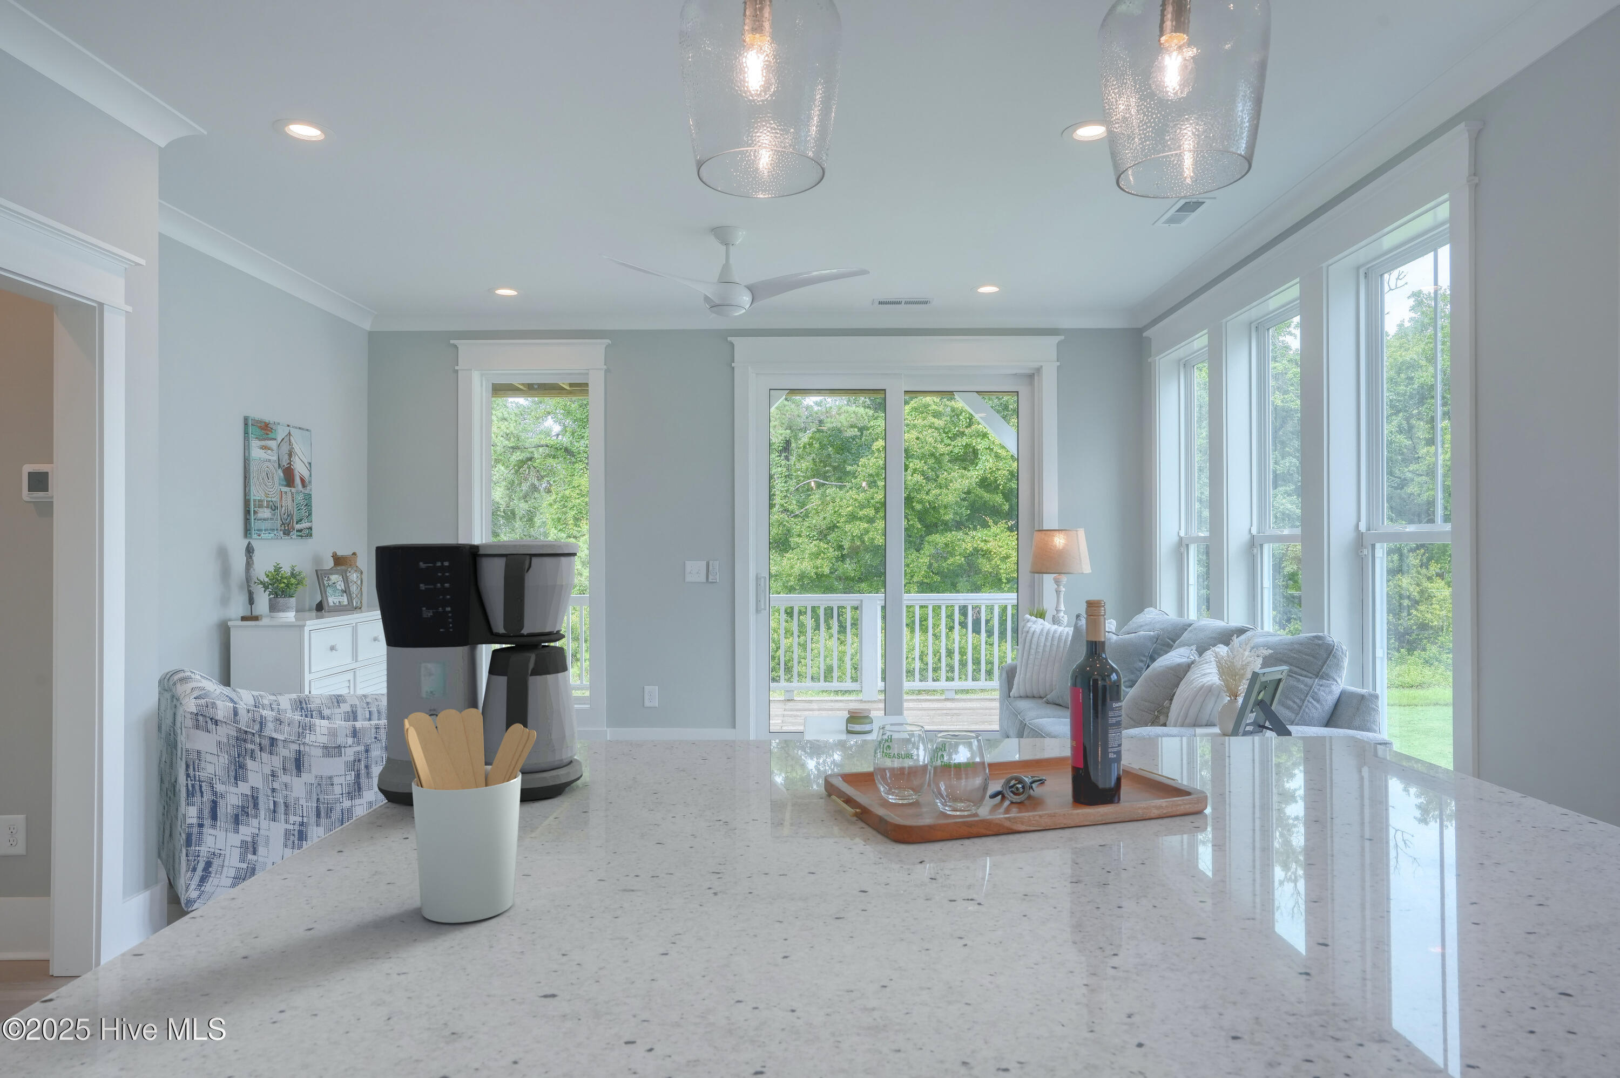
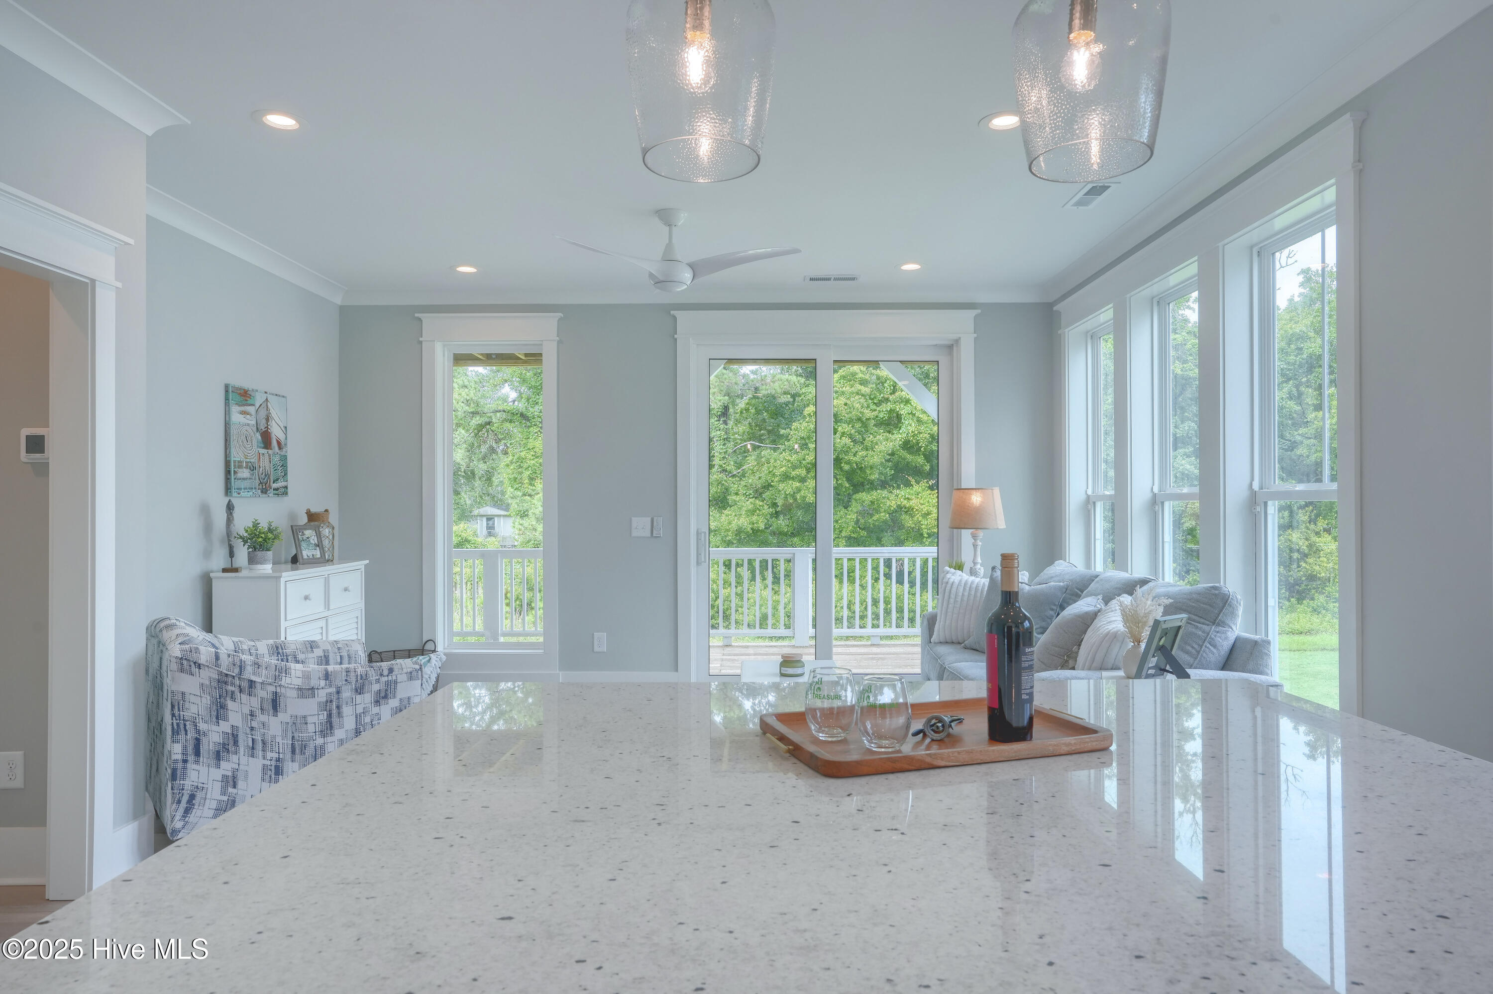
- utensil holder [404,709,537,924]
- coffee maker [374,539,584,805]
